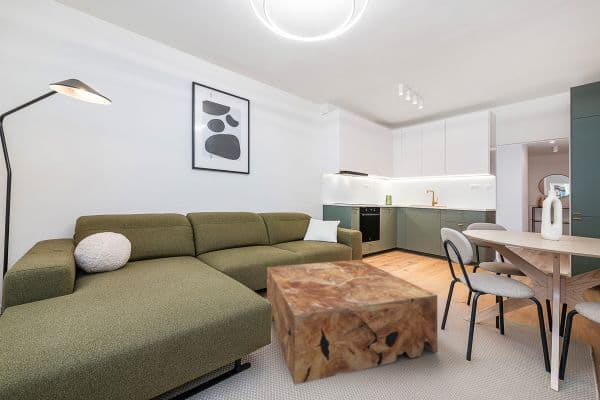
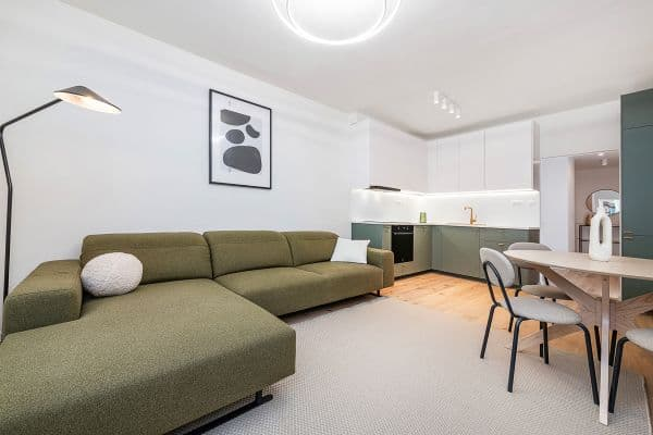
- coffee table [266,259,438,386]
